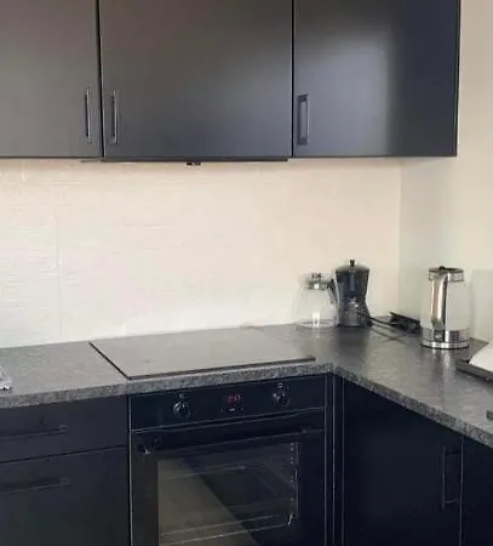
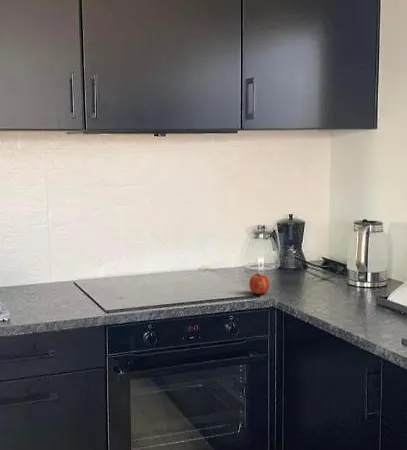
+ fruit [248,272,271,295]
